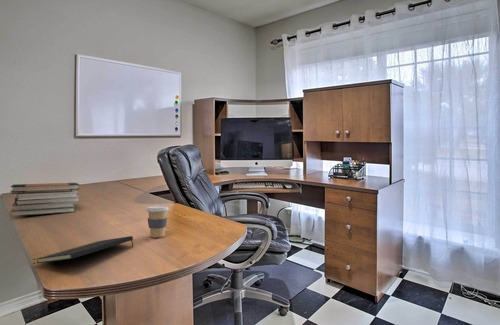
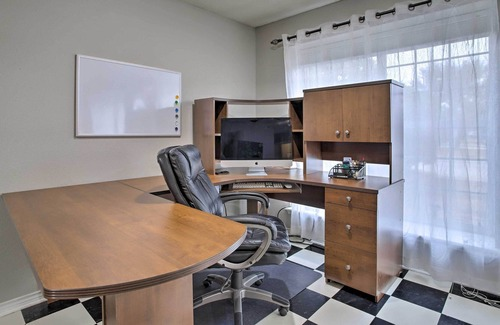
- notepad [31,235,134,265]
- book stack [9,182,81,217]
- coffee cup [145,205,170,238]
